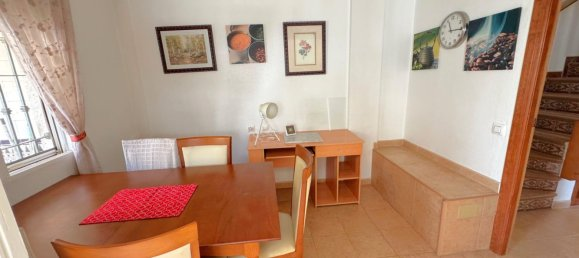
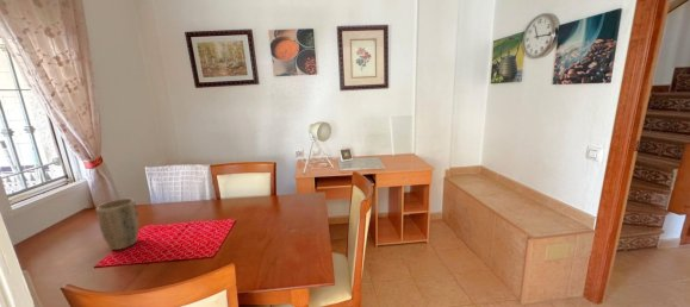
+ plant pot [95,198,139,251]
